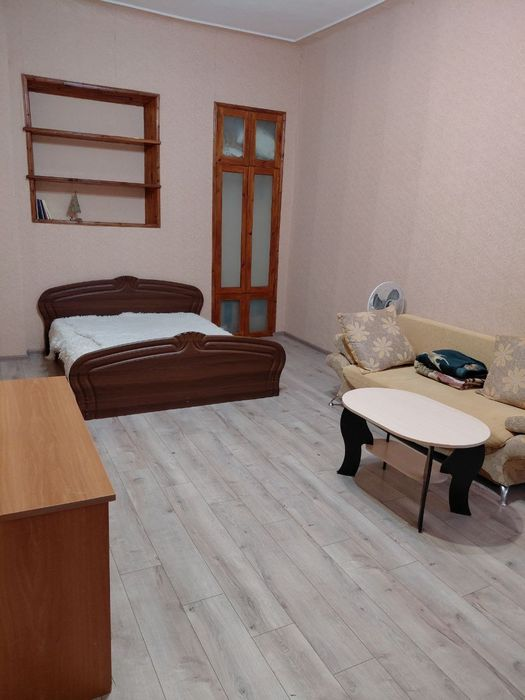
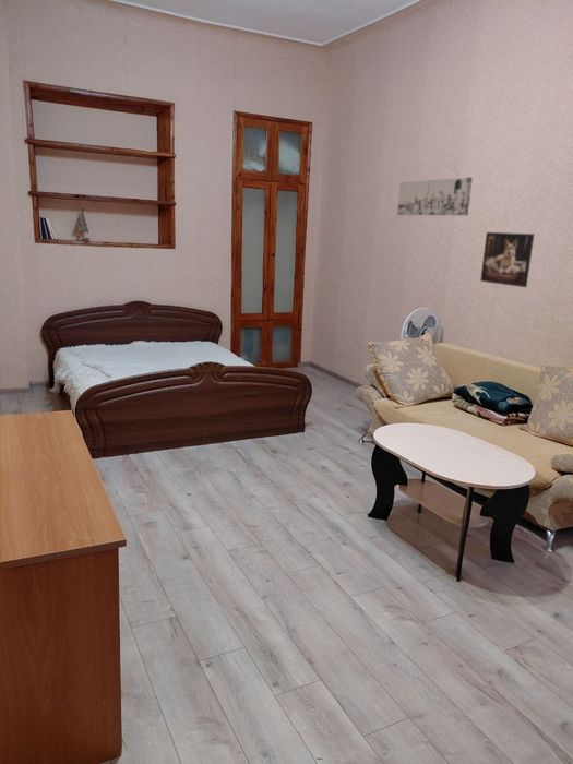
+ wall art [396,176,474,216]
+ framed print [479,231,535,288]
